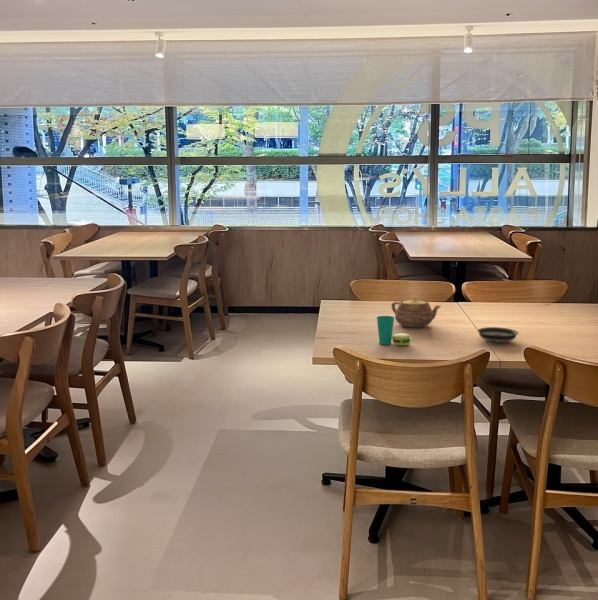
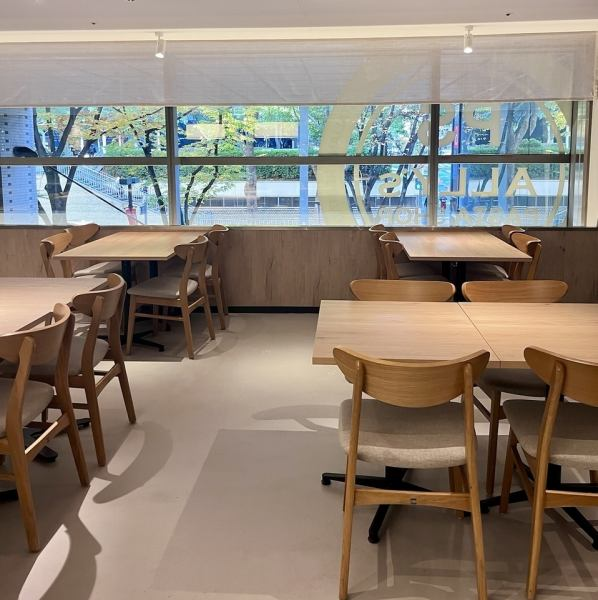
- cup [376,315,412,346]
- teapot [390,295,442,328]
- saucer [476,326,520,344]
